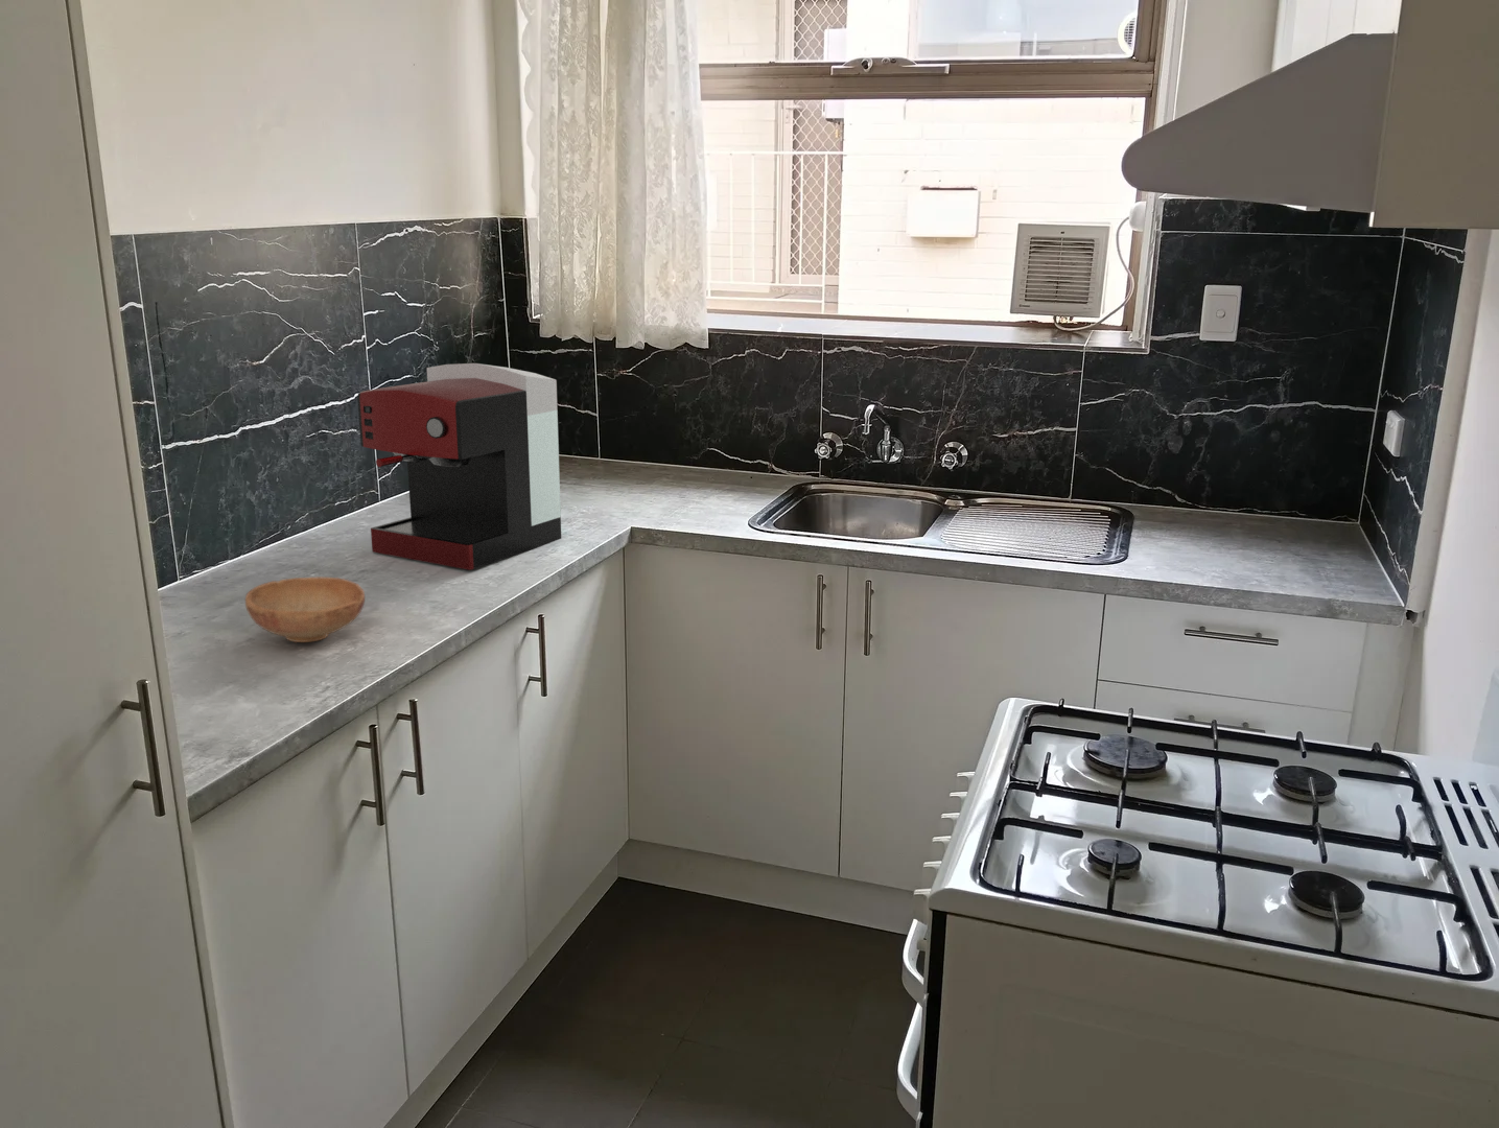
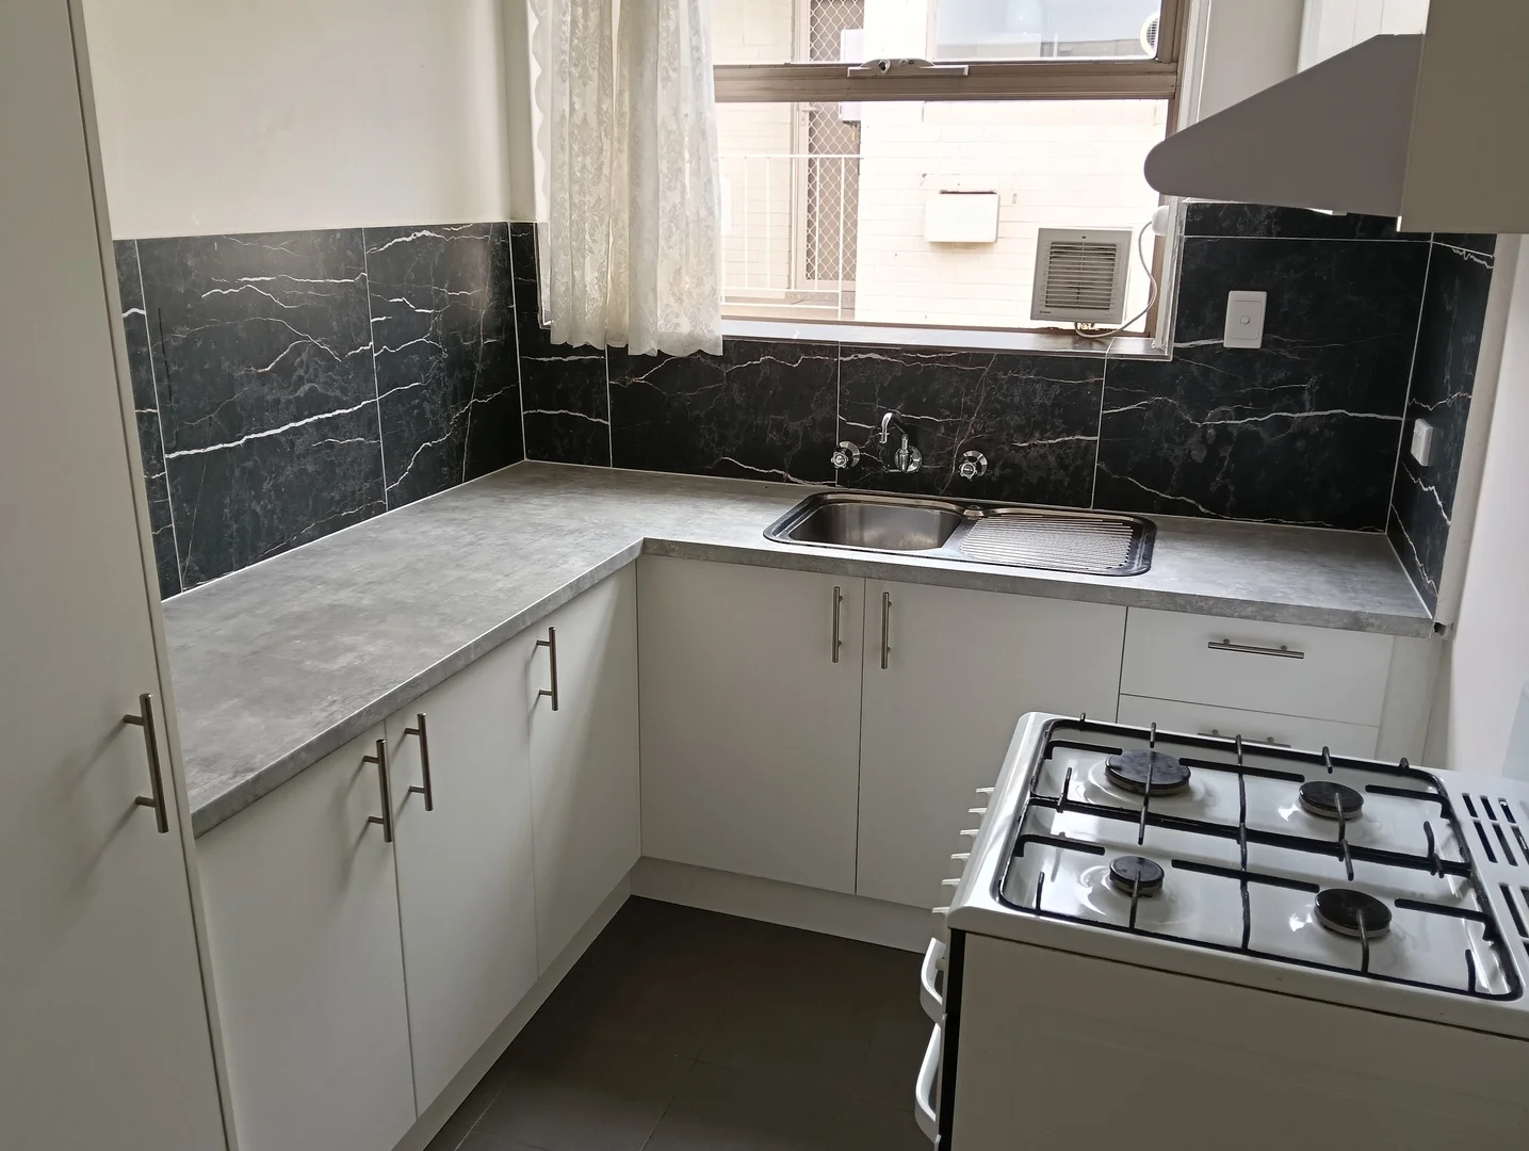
- bowl [244,577,366,643]
- coffee maker [357,363,562,570]
